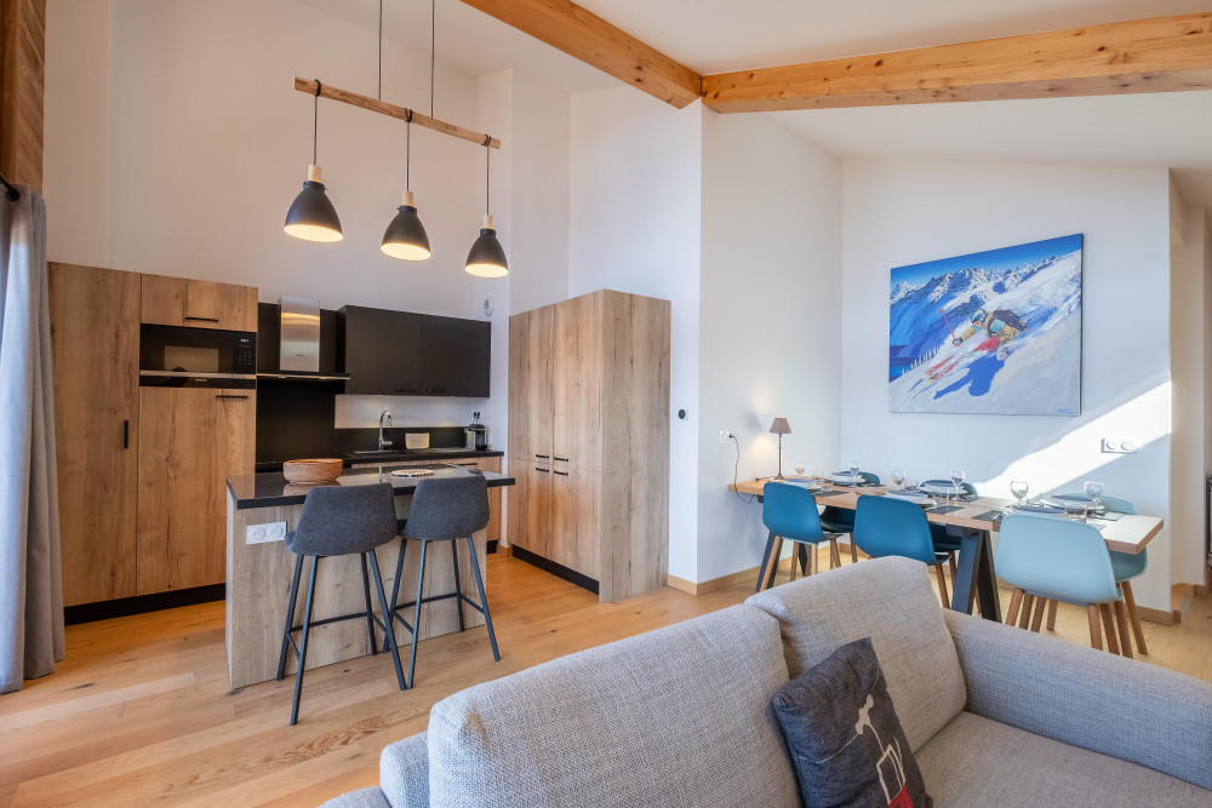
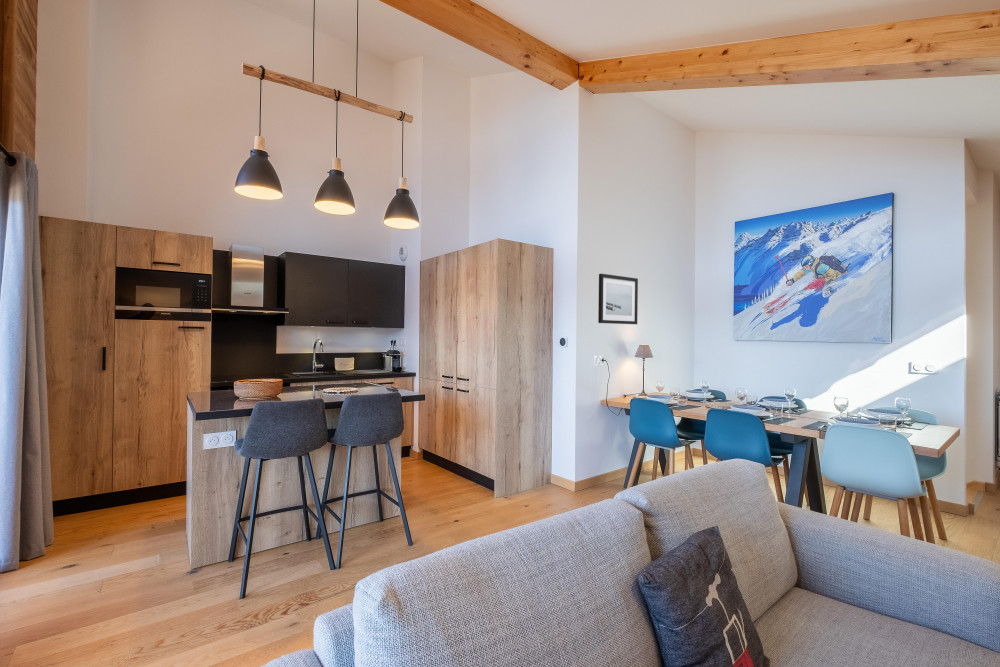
+ wall art [597,273,639,325]
